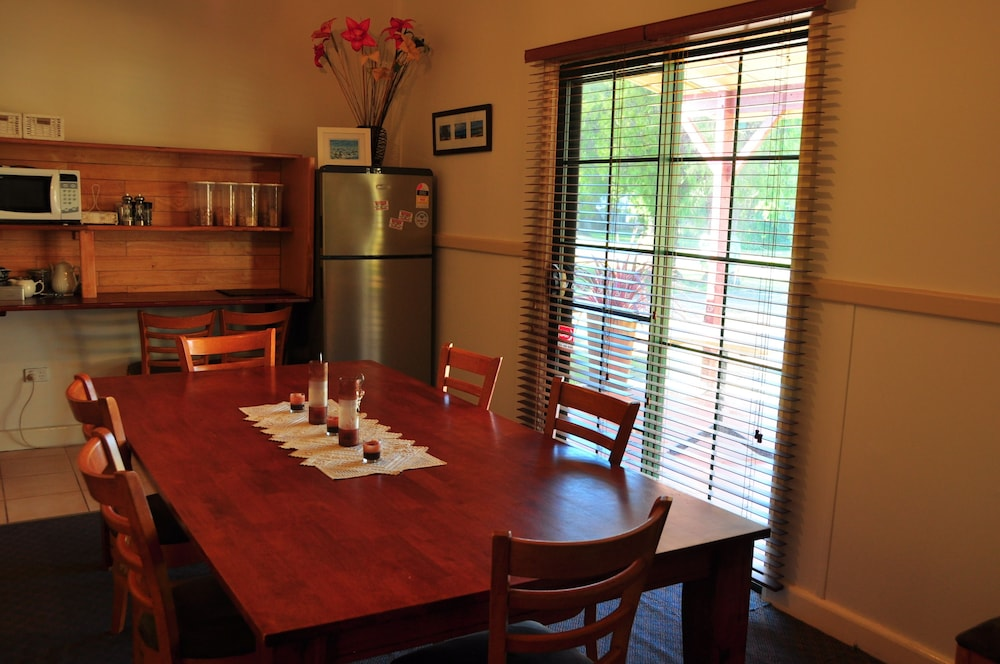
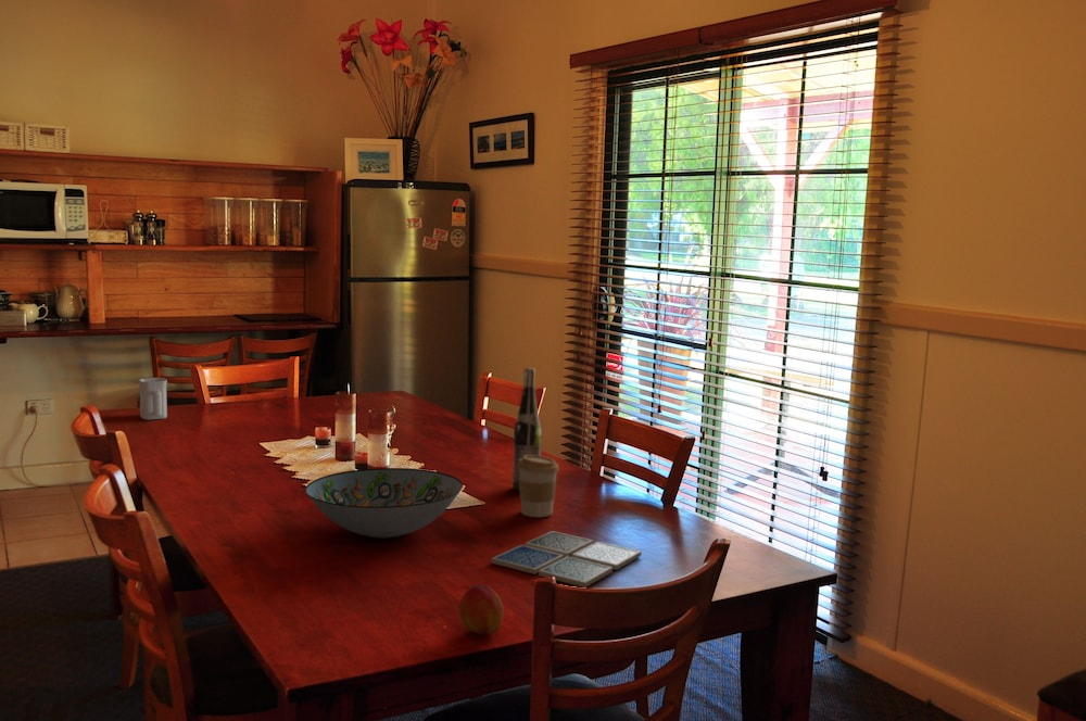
+ wine bottle [512,367,542,493]
+ peach [457,583,504,635]
+ coffee cup [518,455,559,518]
+ mug [138,377,168,420]
+ drink coaster [491,530,643,589]
+ decorative bowl [304,467,464,540]
